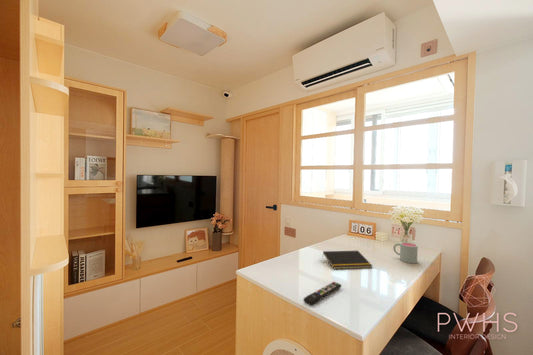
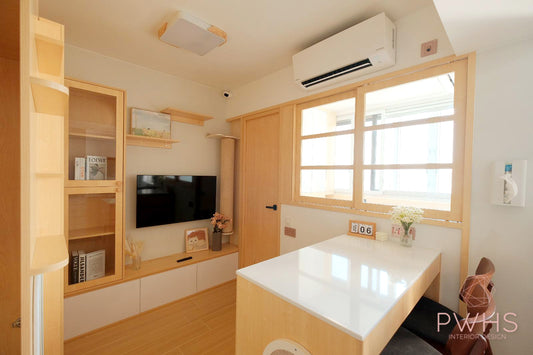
- notepad [321,250,373,270]
- remote control [302,281,342,307]
- mug [392,241,419,264]
